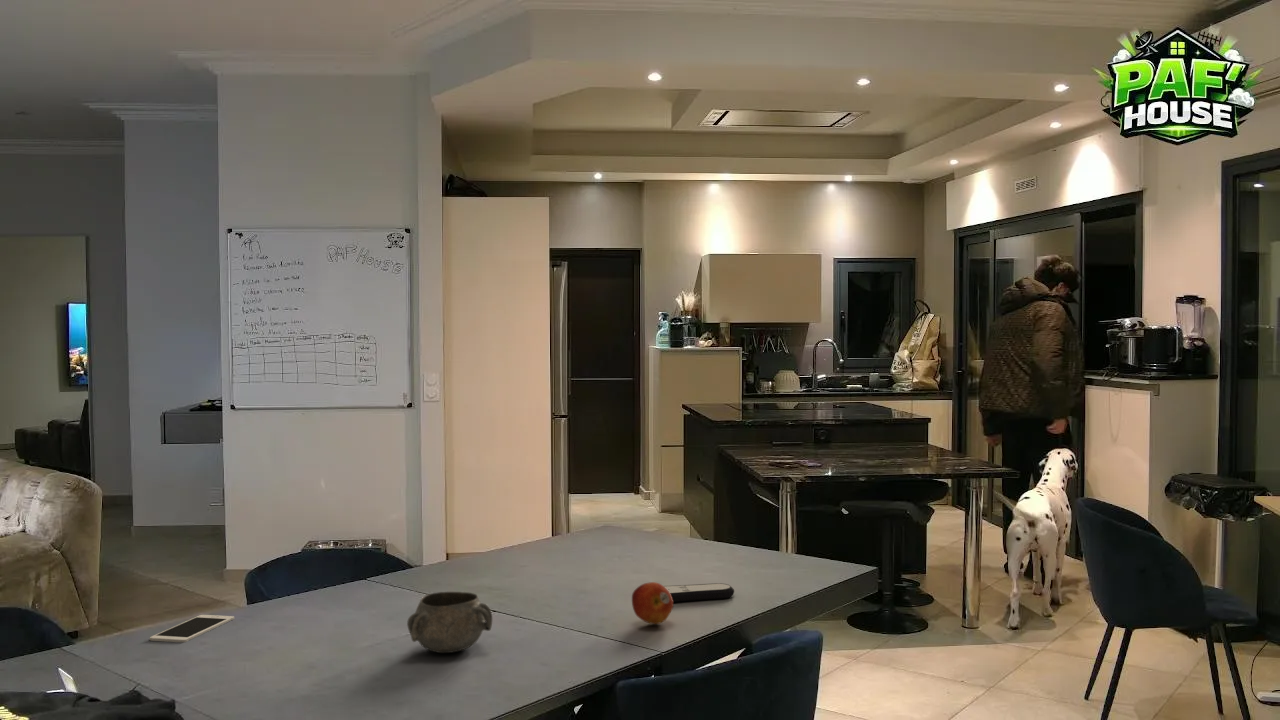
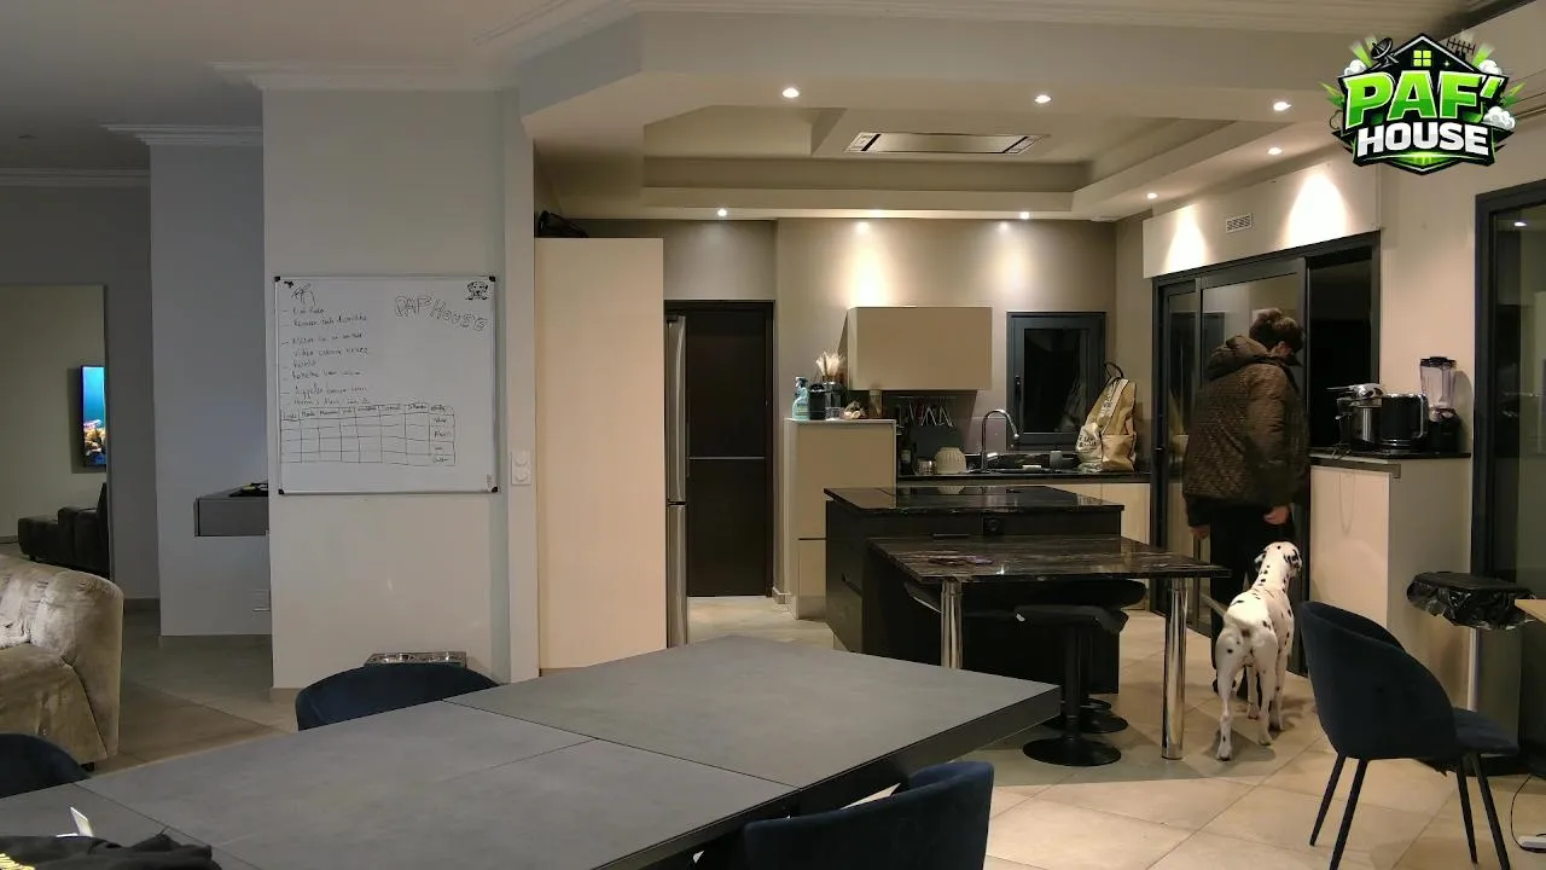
- remote control [663,582,735,603]
- decorative bowl [406,591,493,654]
- cell phone [149,614,235,643]
- fruit [631,581,674,625]
